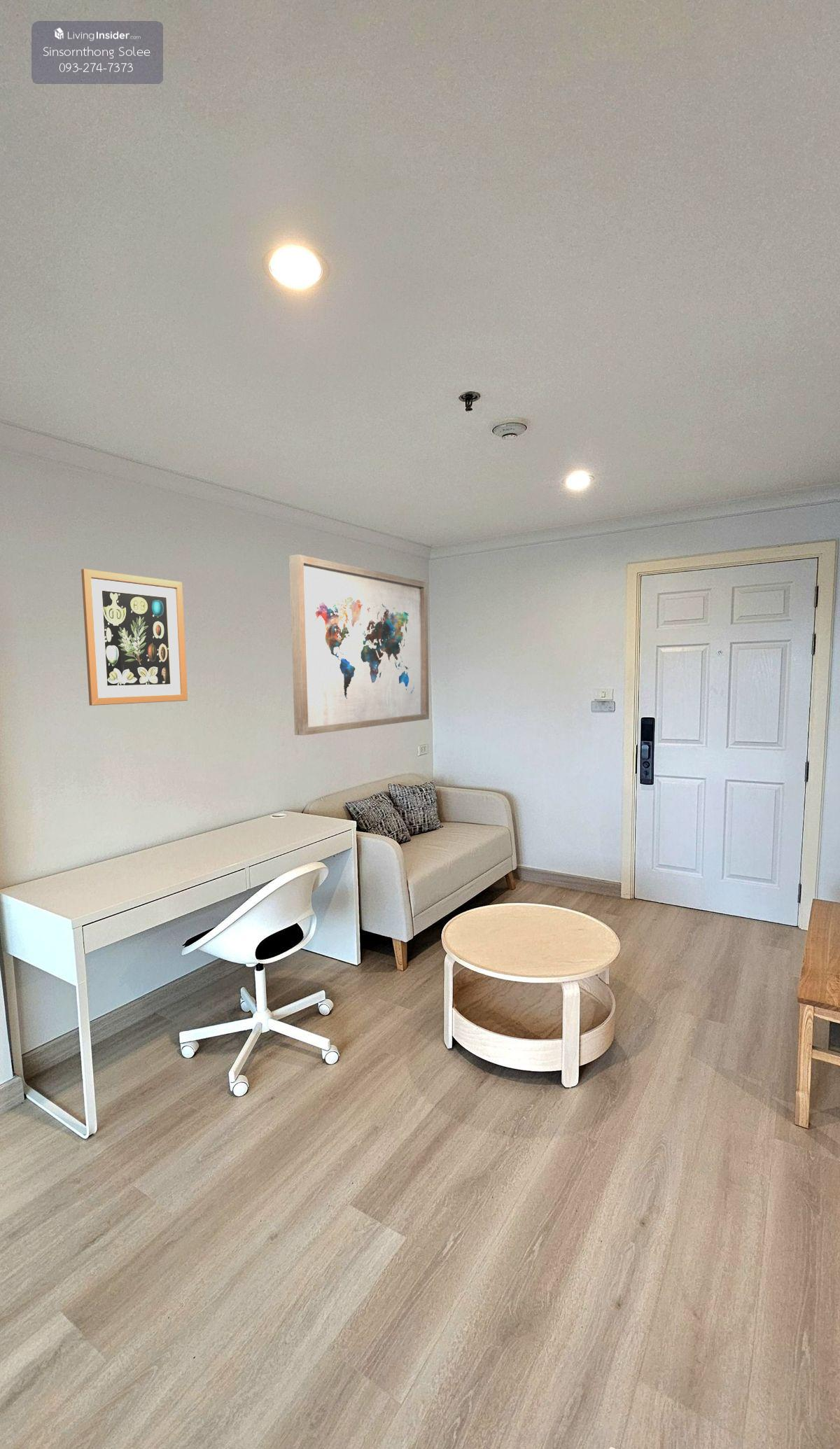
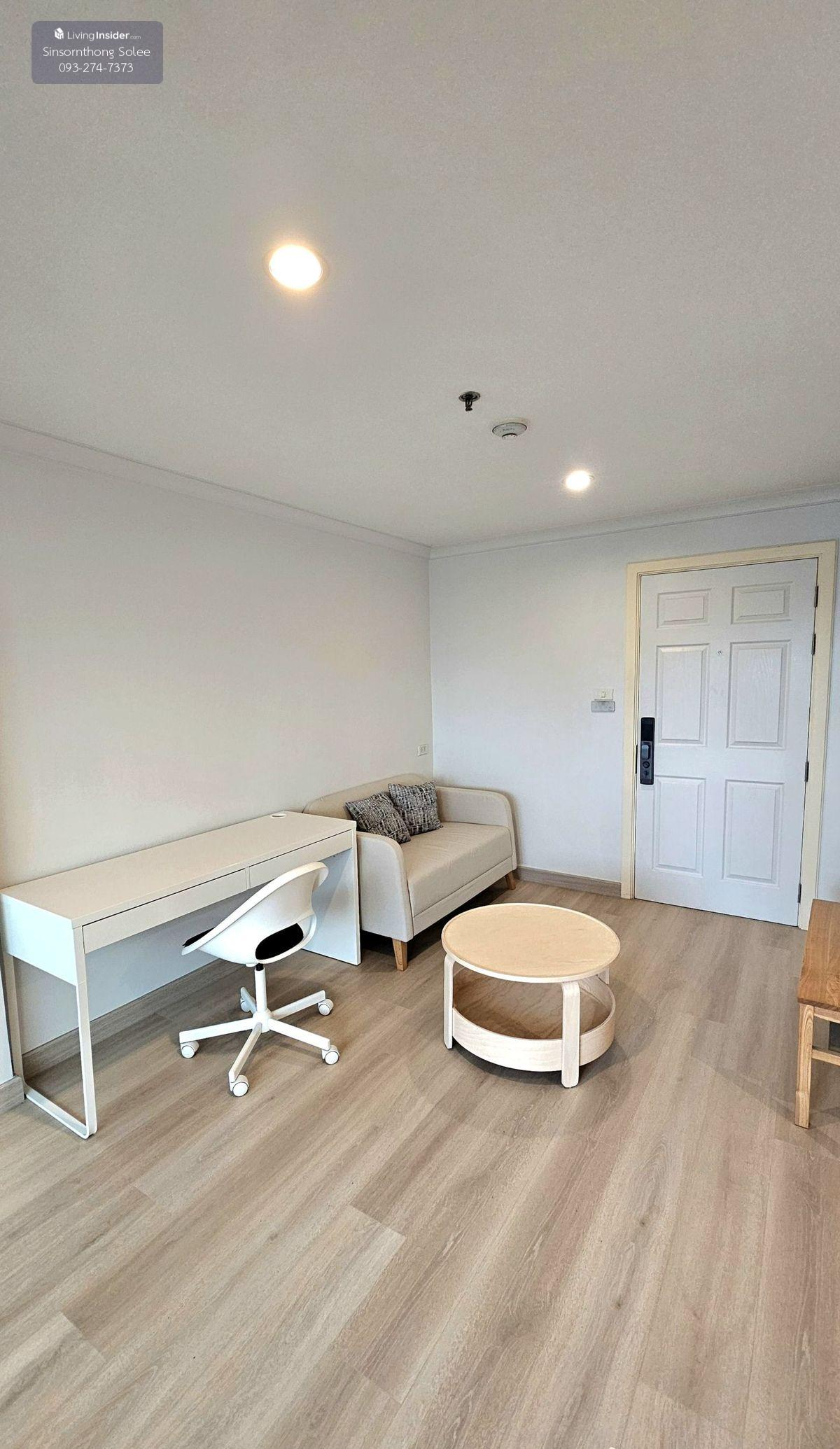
- wall art [288,554,430,736]
- wall art [80,568,188,706]
